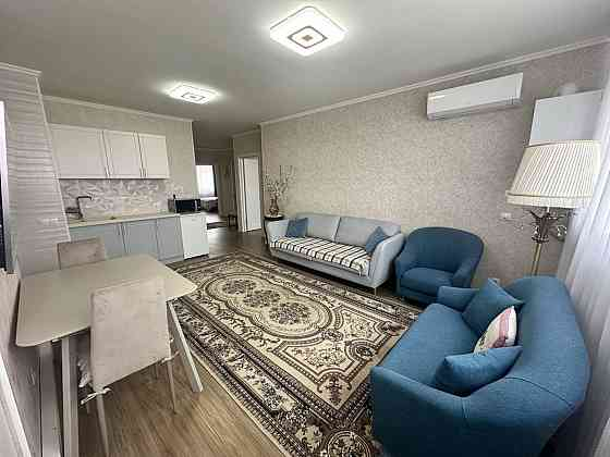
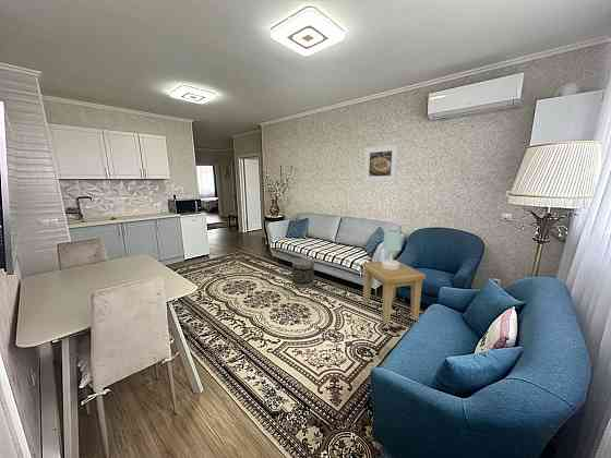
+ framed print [363,143,399,182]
+ side table [361,258,427,325]
+ basket [291,257,315,289]
+ table lamp [381,229,403,269]
